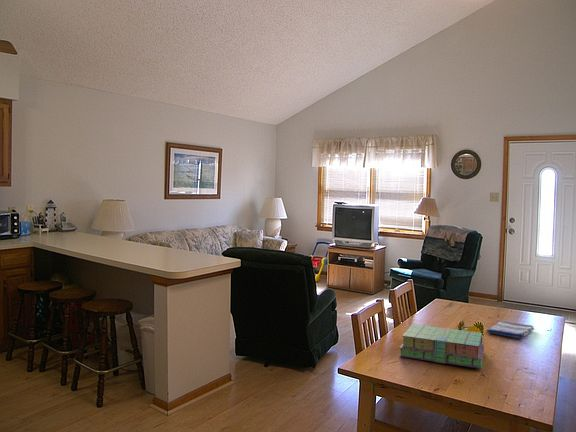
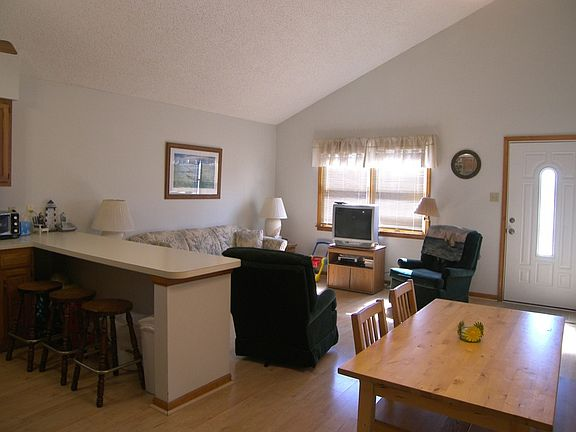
- dish towel [486,320,535,340]
- stack of books [398,323,485,370]
